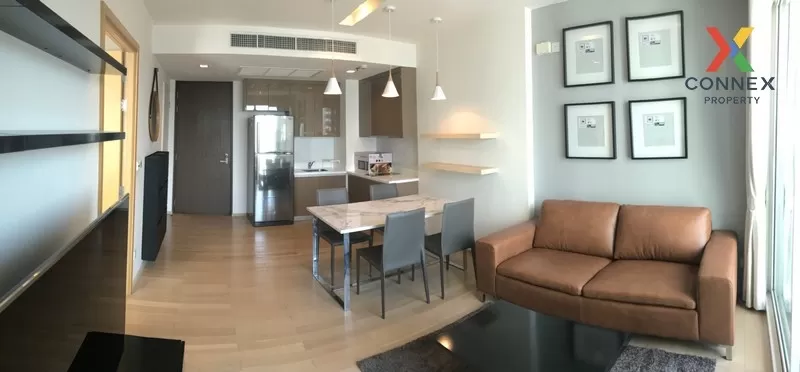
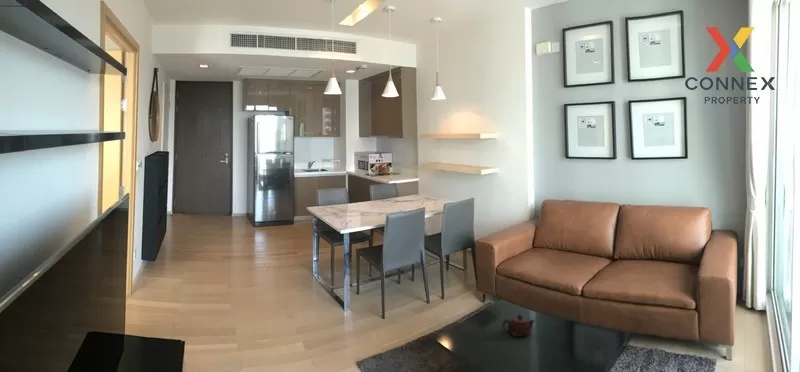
+ teapot [501,314,536,338]
